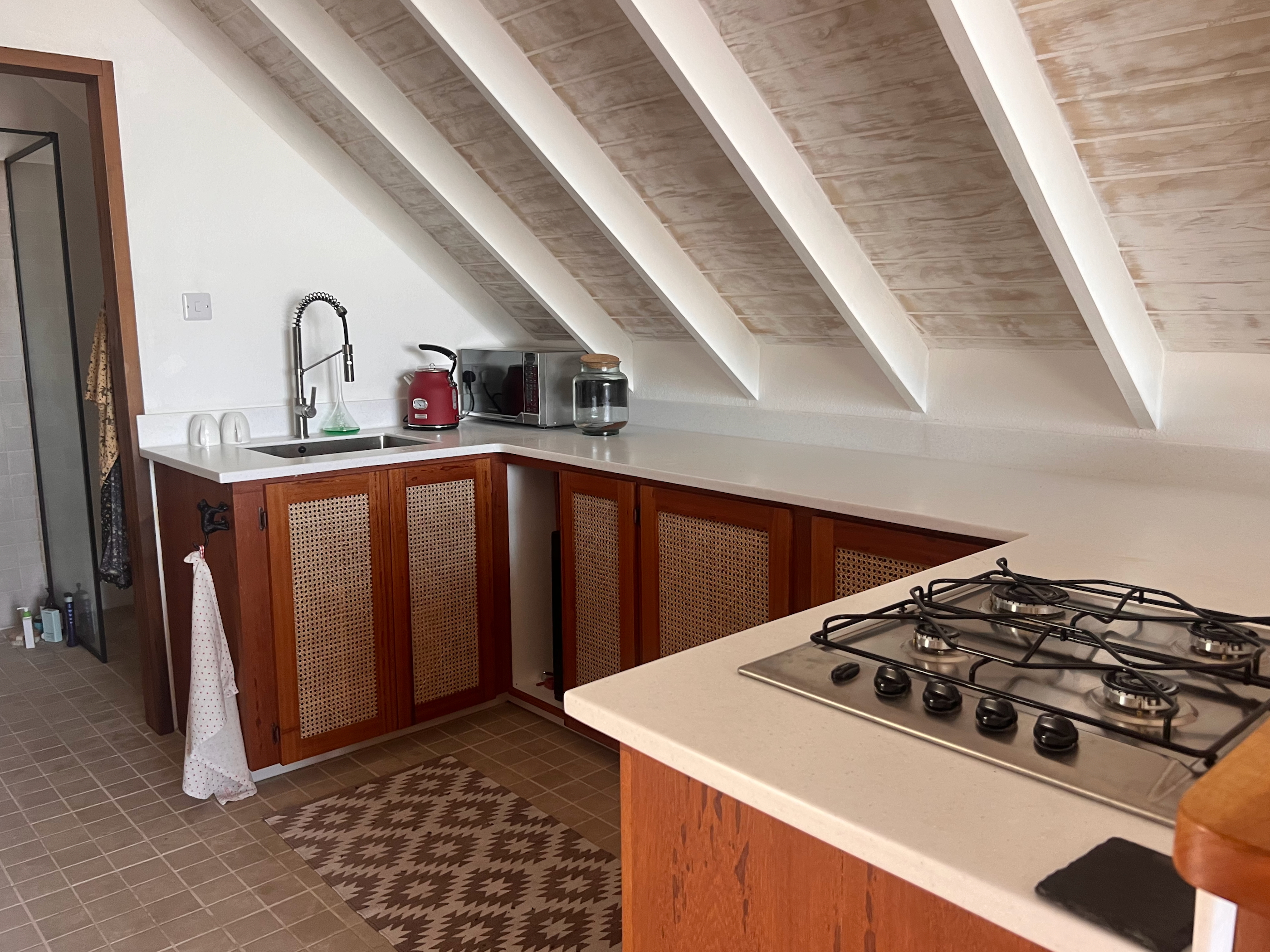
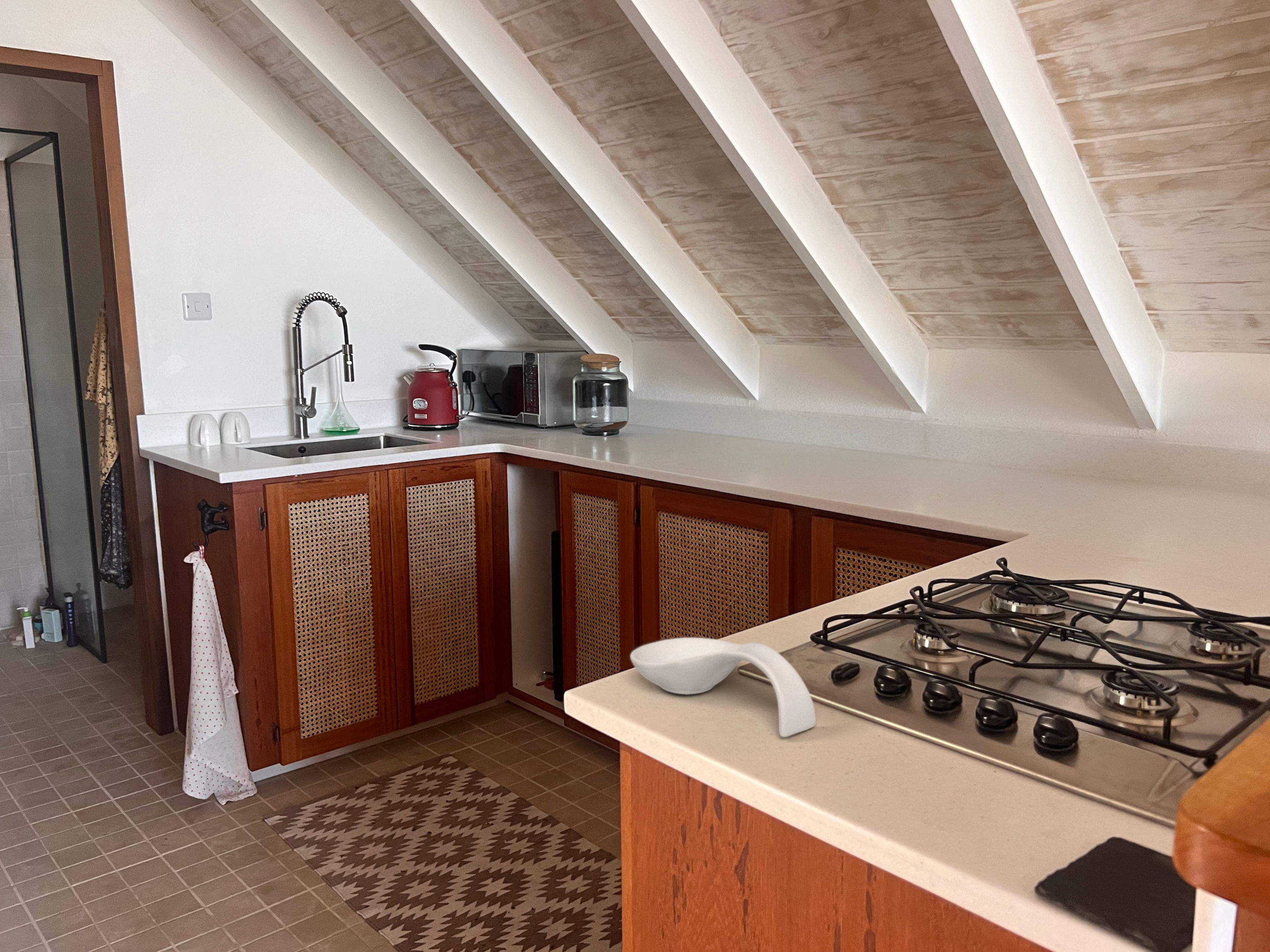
+ spoon rest [630,637,816,738]
